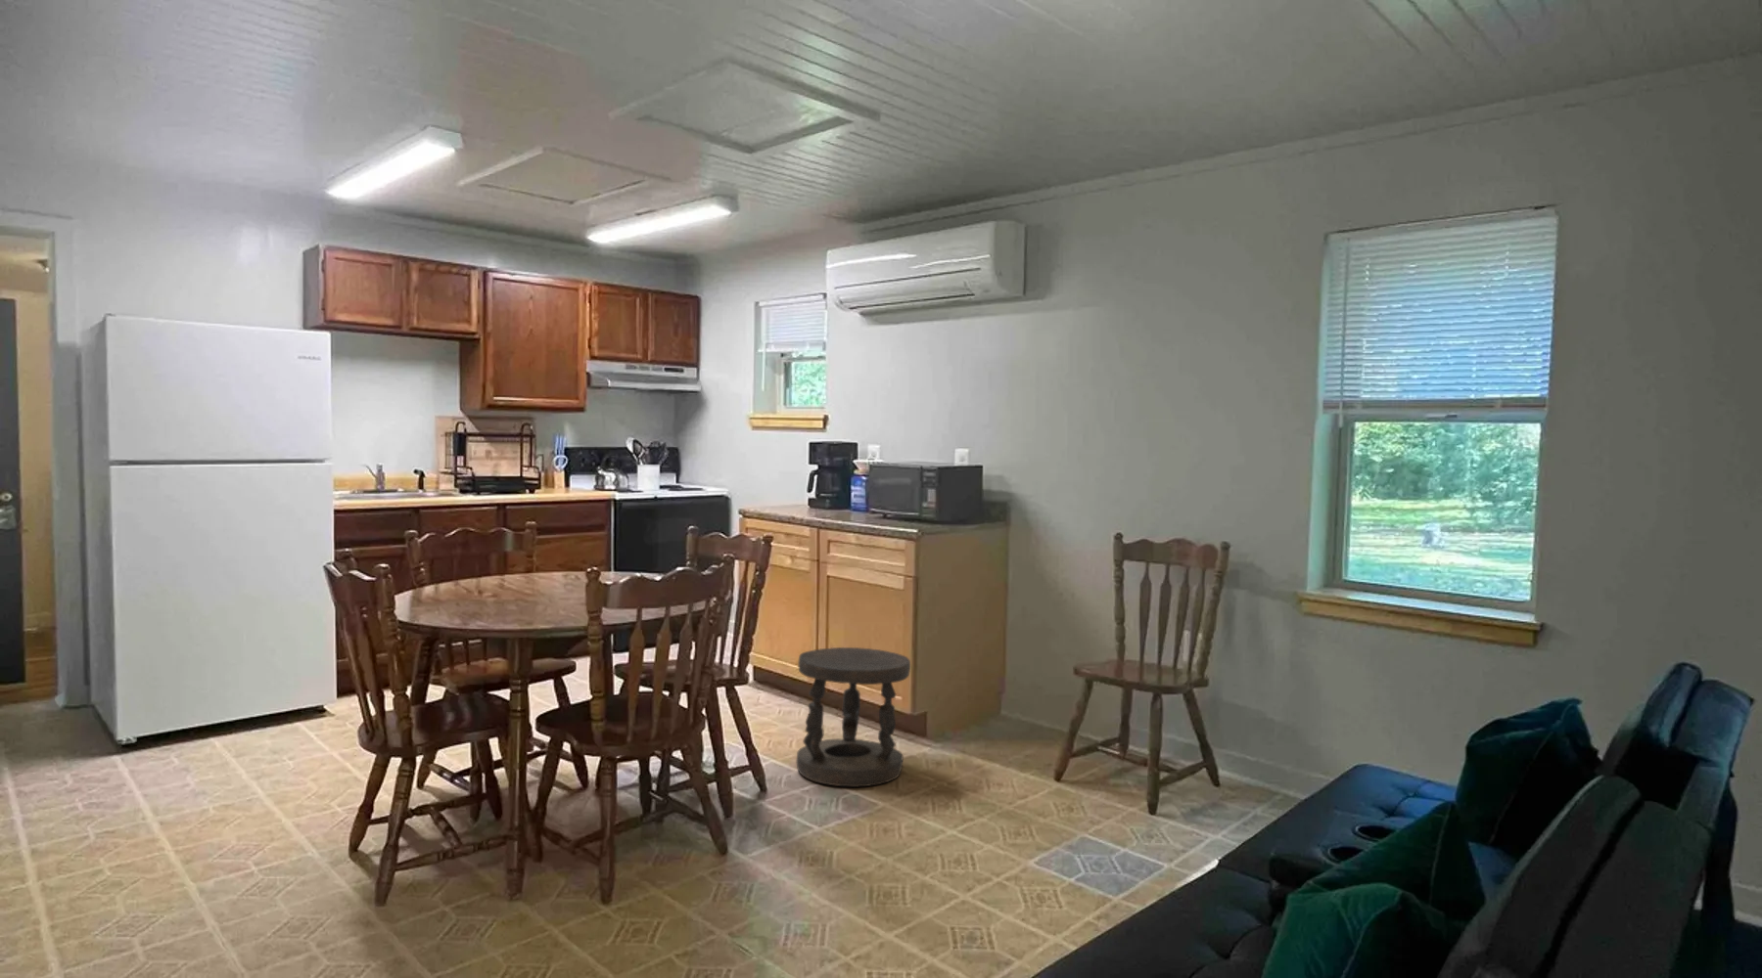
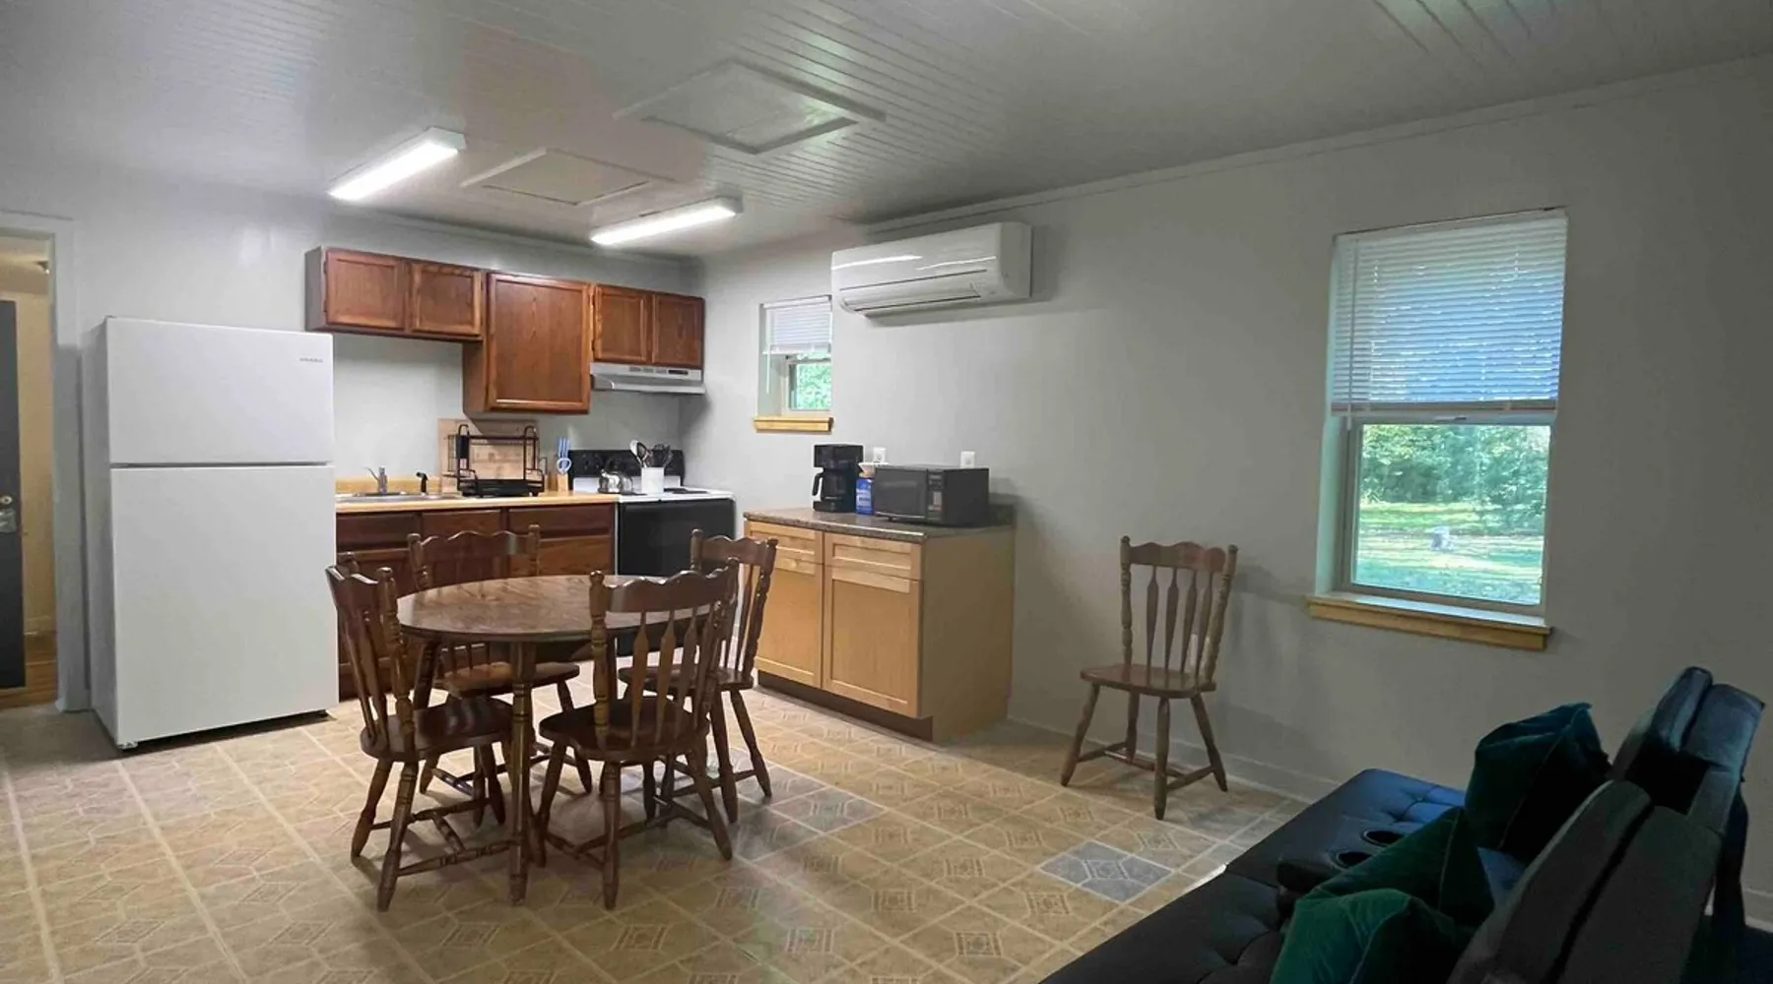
- stool [795,647,911,788]
